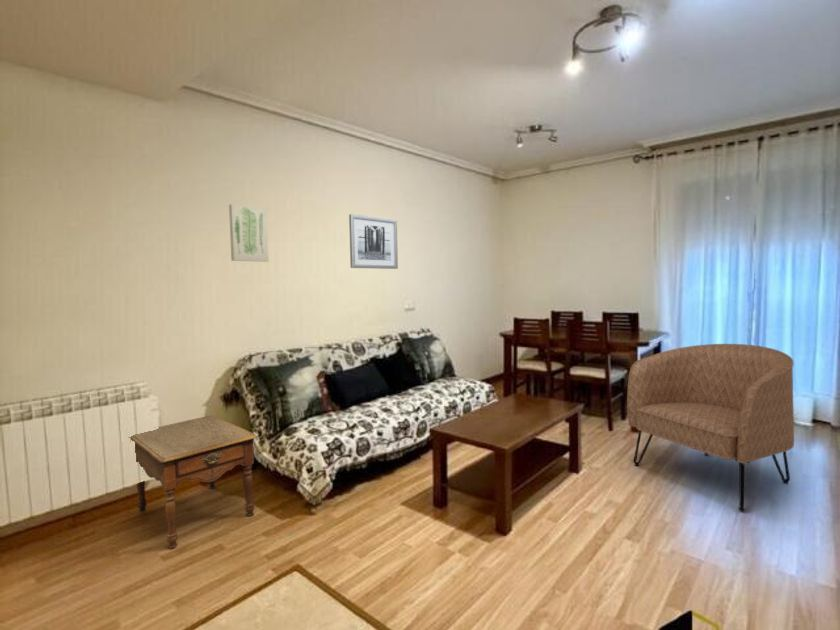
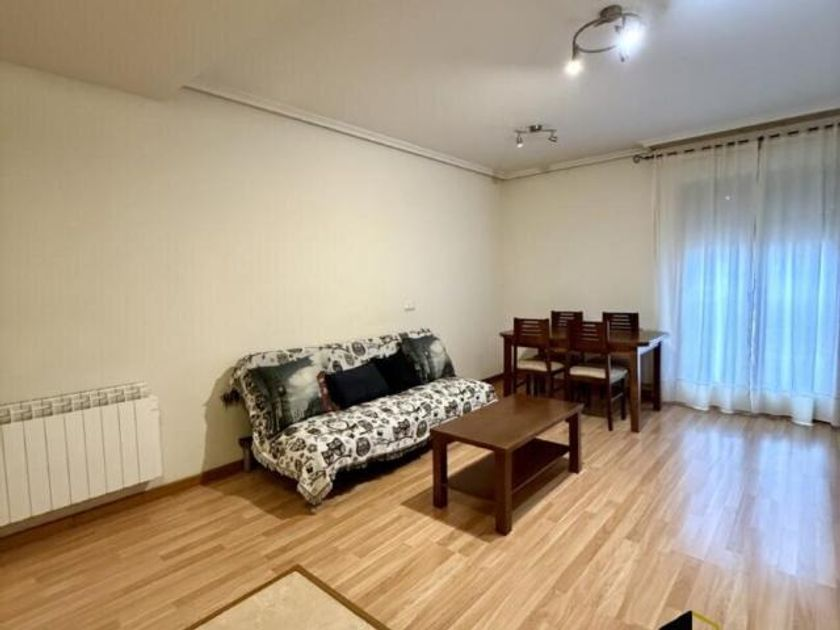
- wall art [348,213,399,270]
- wall art [228,203,269,263]
- side table [129,415,260,549]
- armchair [626,343,795,512]
